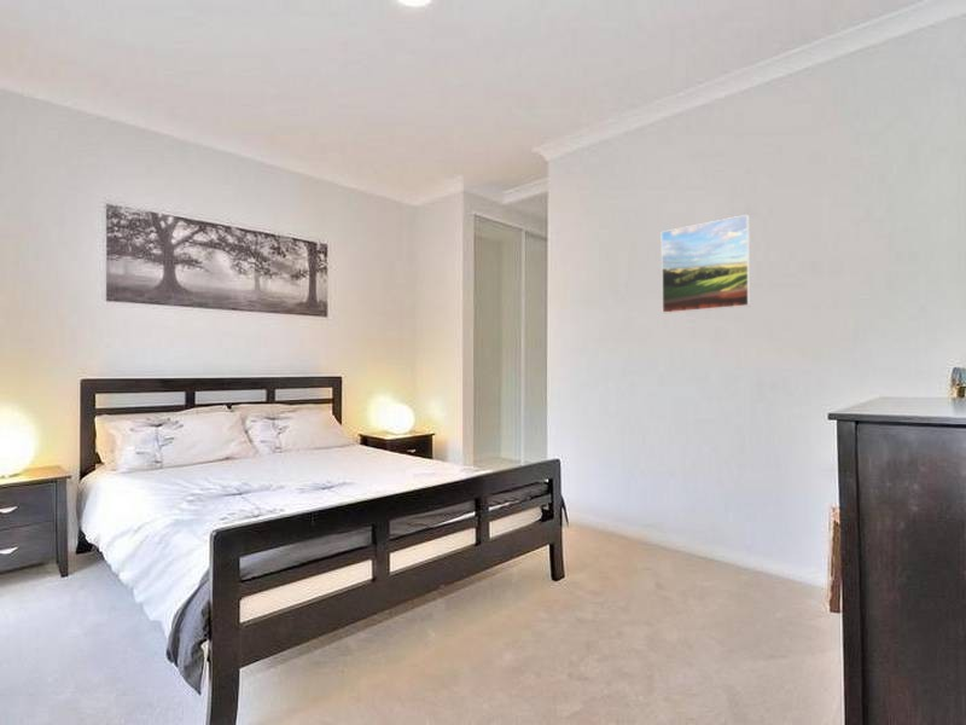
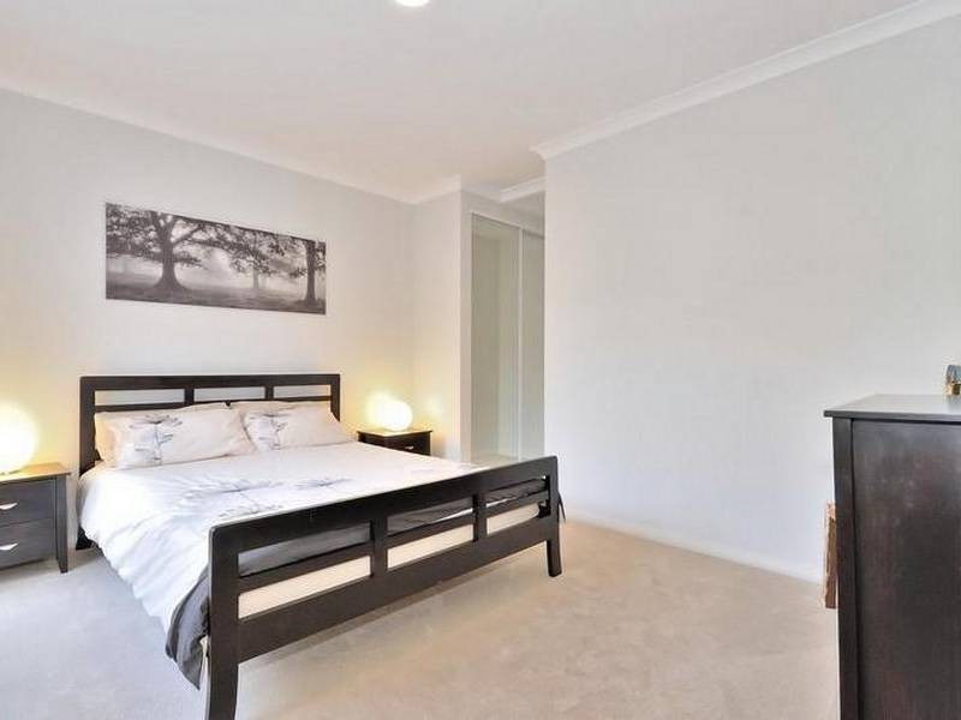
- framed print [661,214,752,314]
